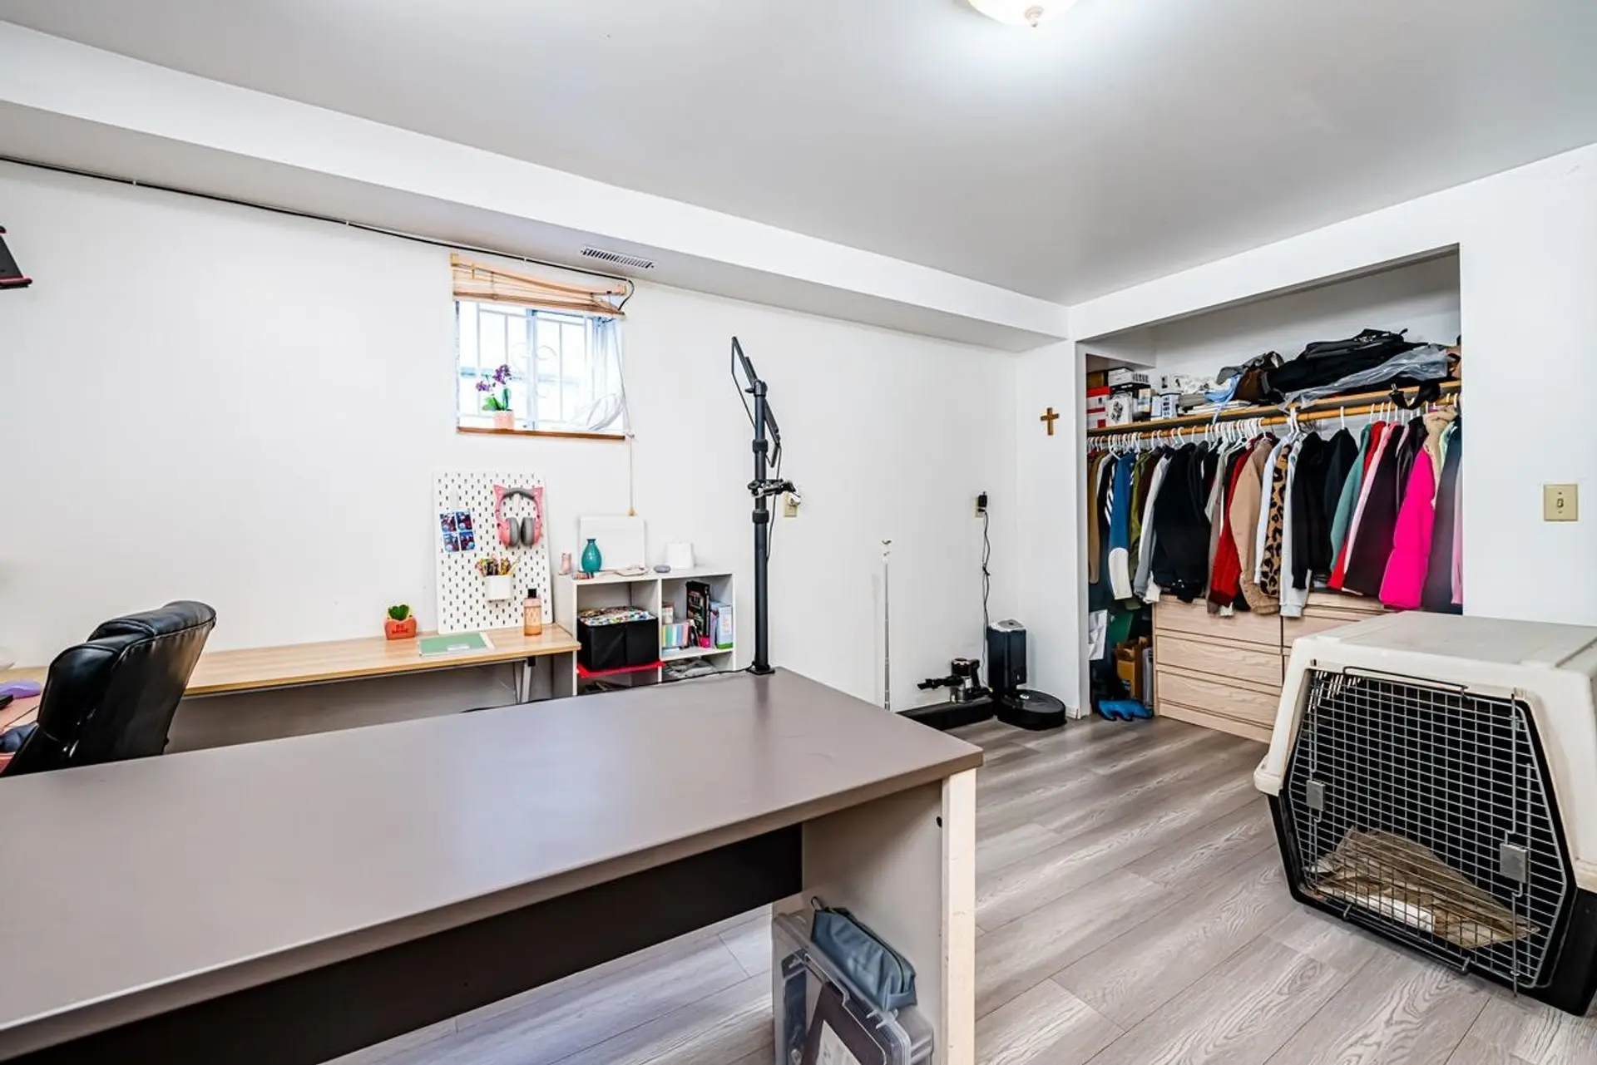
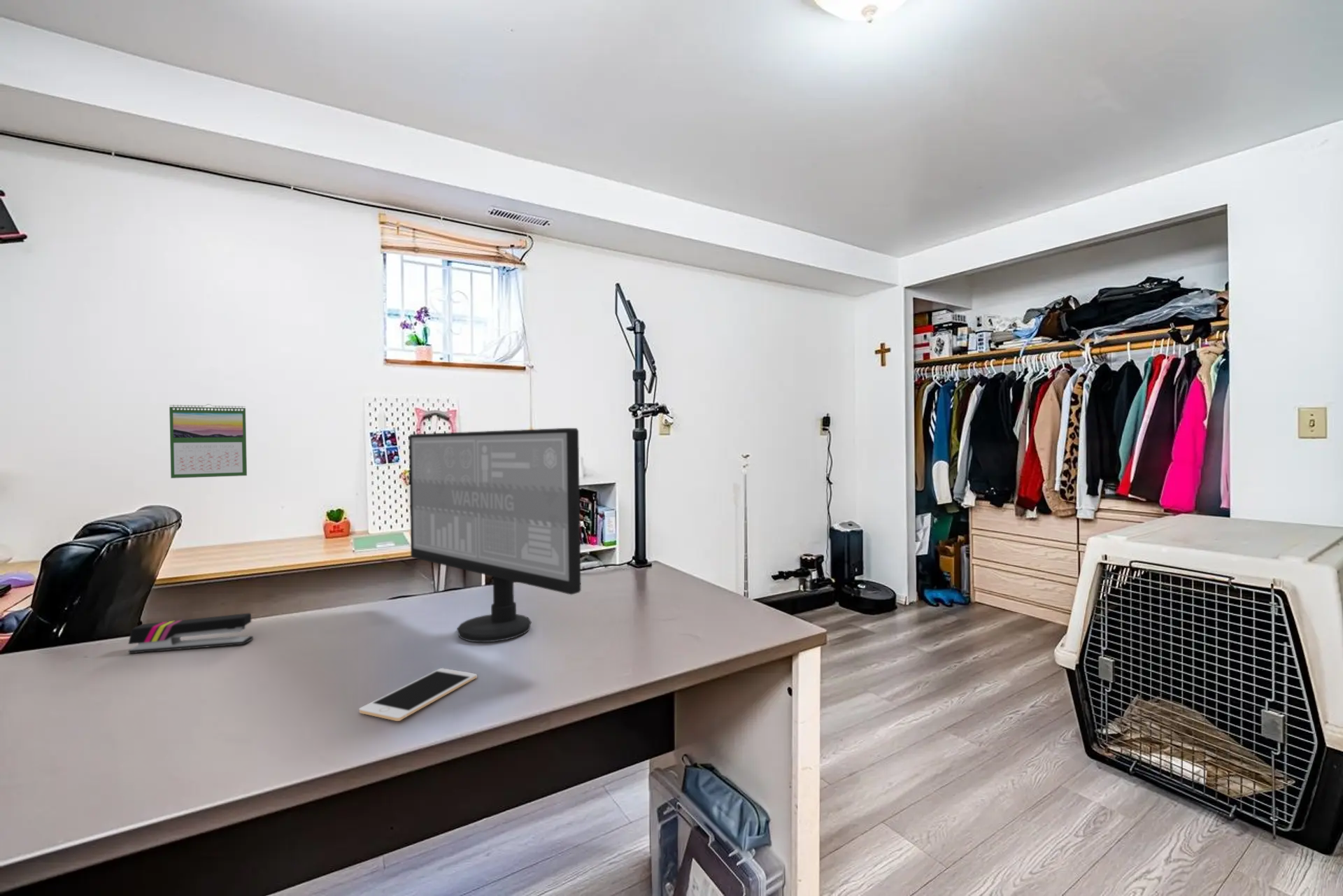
+ calendar [169,404,248,479]
+ cell phone [359,667,478,722]
+ stapler [127,612,254,654]
+ computer monitor [408,427,582,643]
